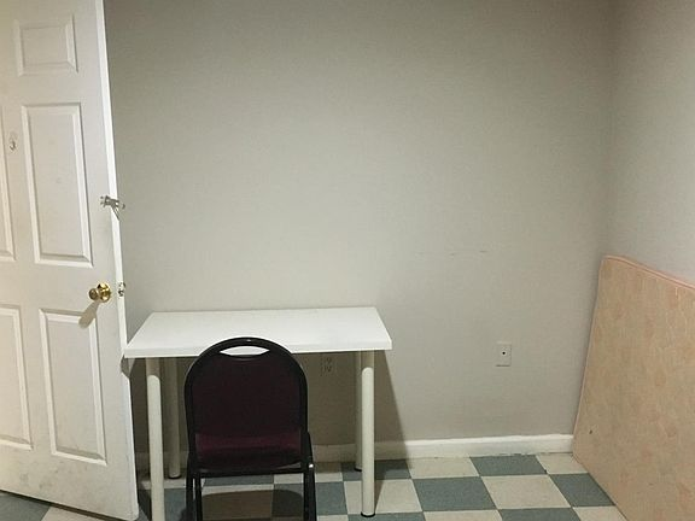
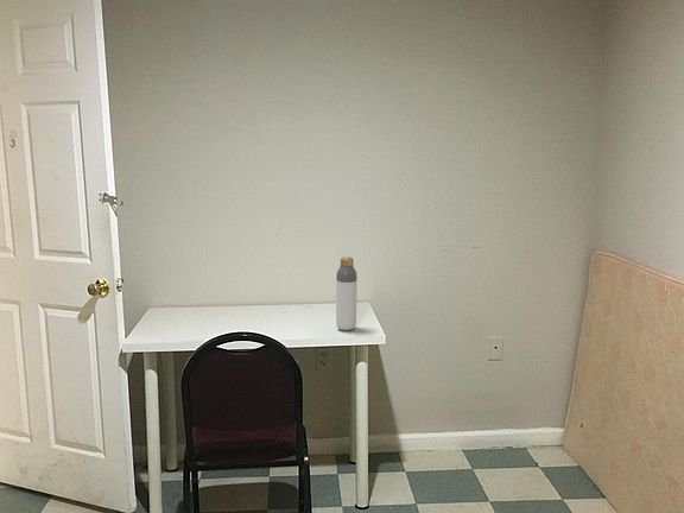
+ bottle [335,255,359,331]
